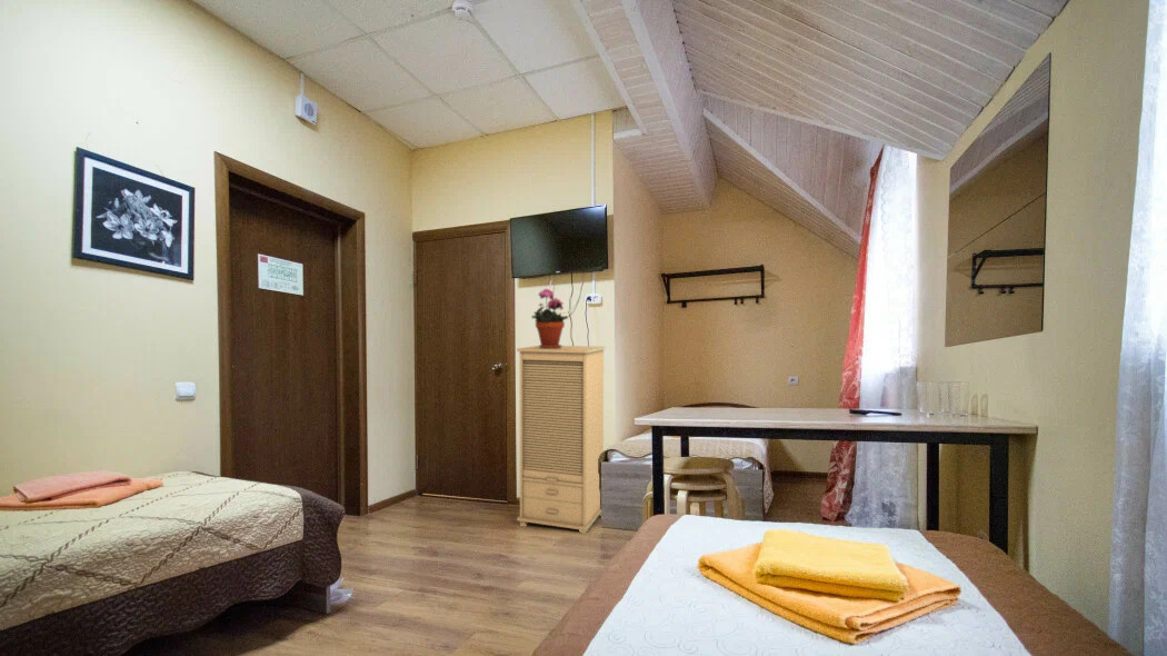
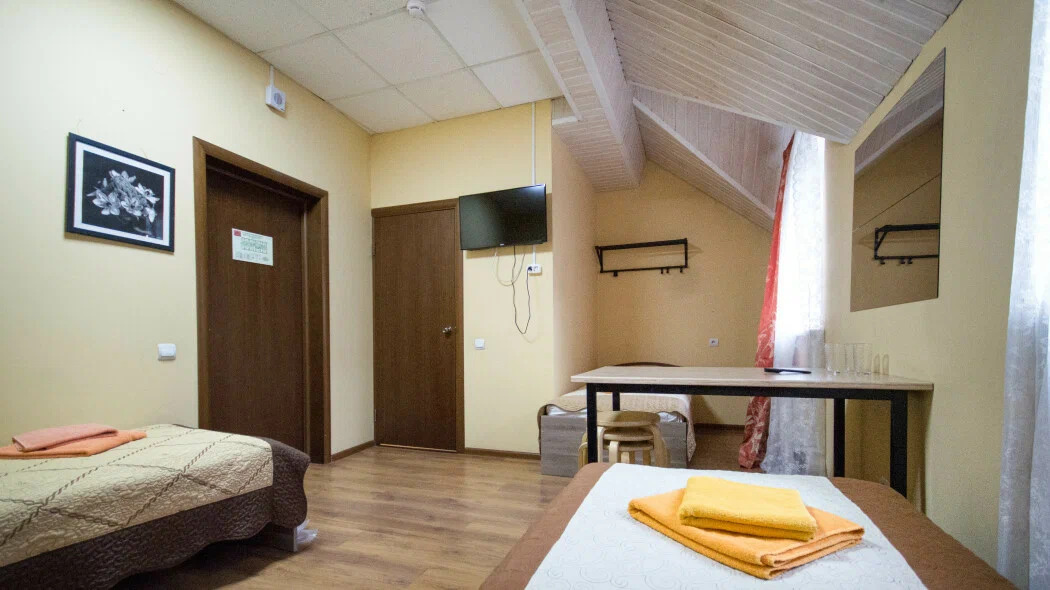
- cabinet [516,345,607,531]
- potted plant [531,288,569,349]
